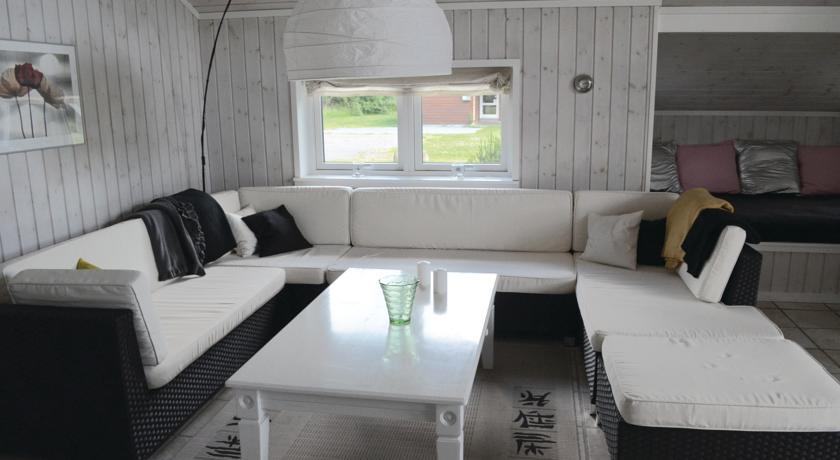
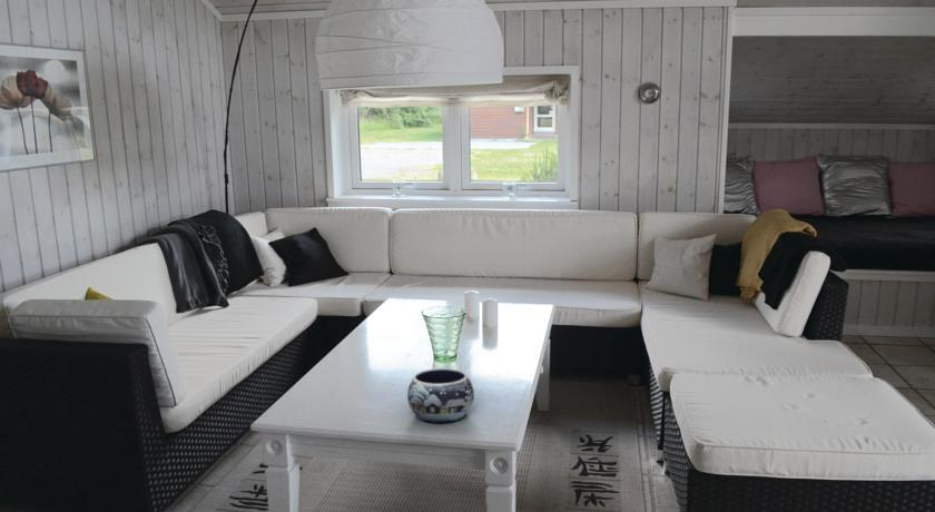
+ decorative bowl [406,367,475,424]
